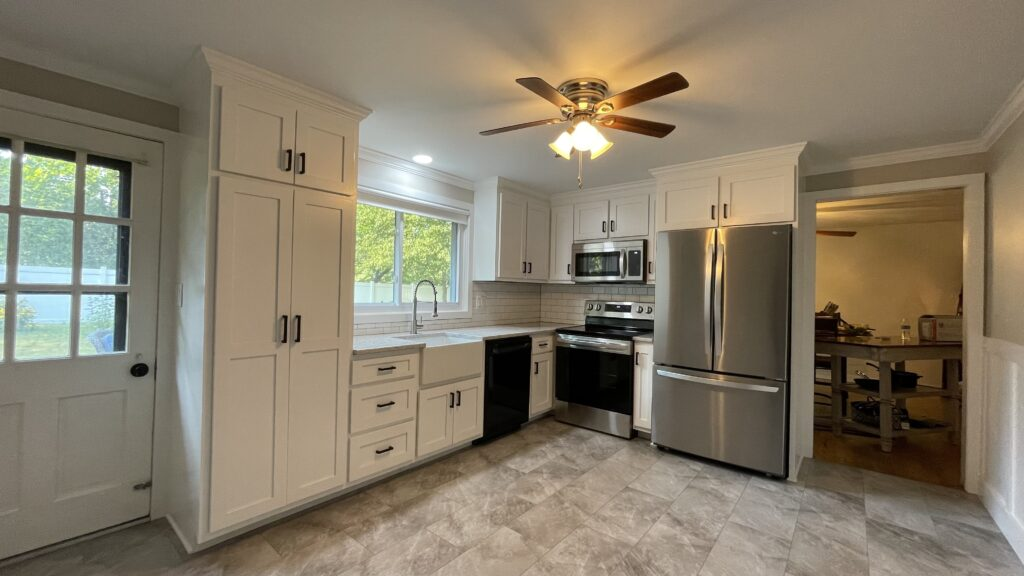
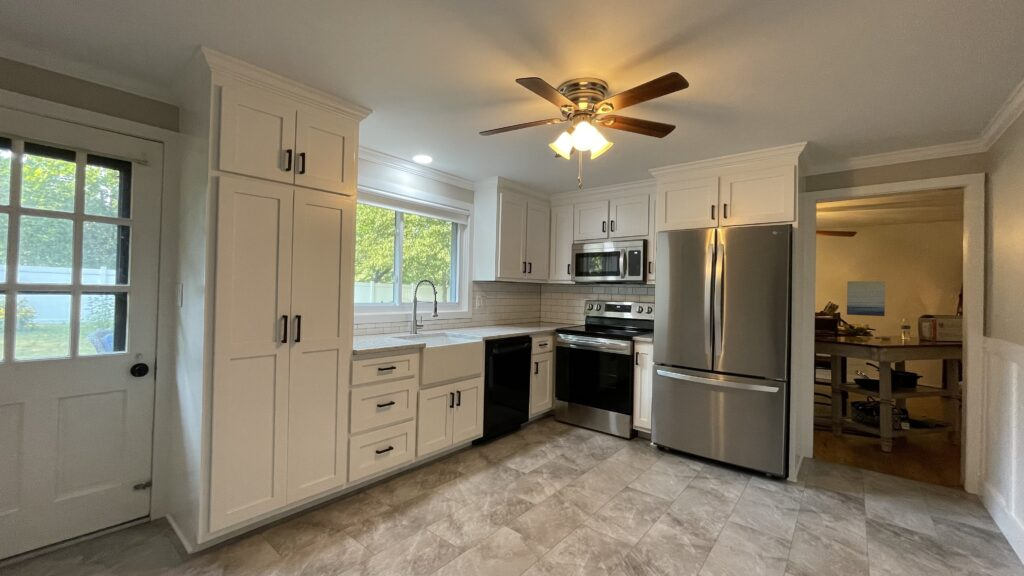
+ wall art [846,280,886,317]
